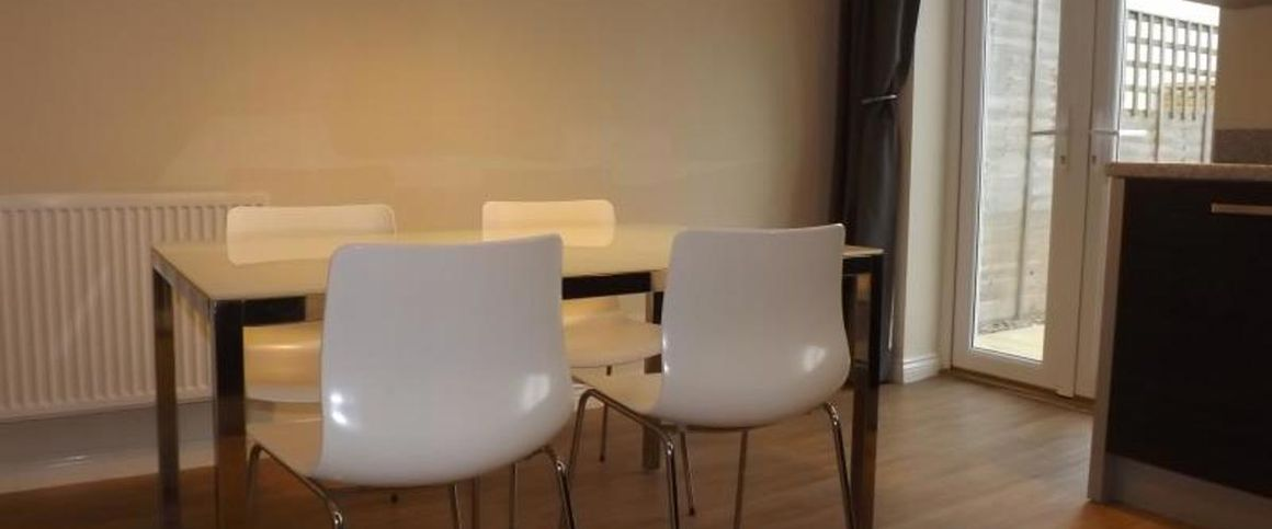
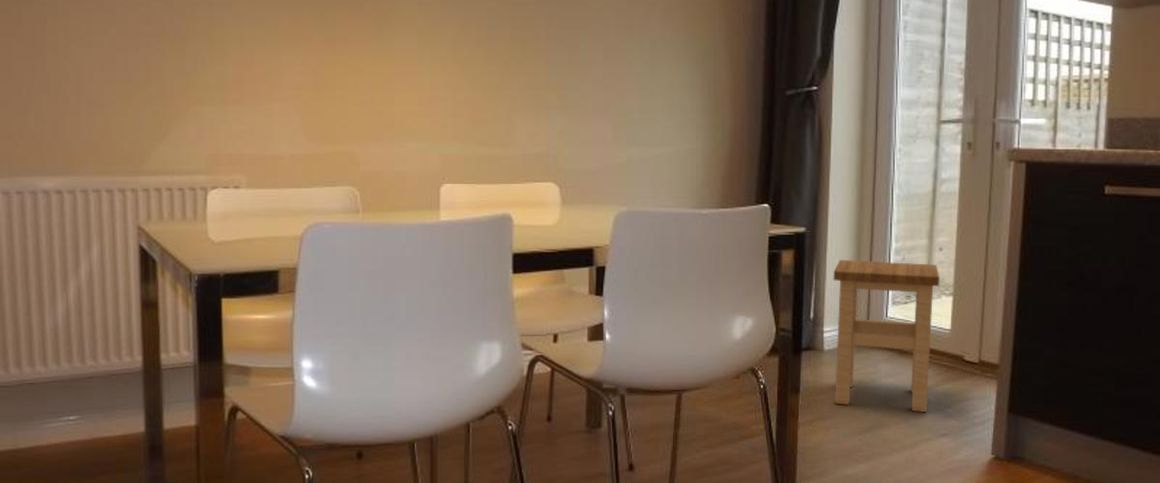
+ stool [833,259,941,413]
